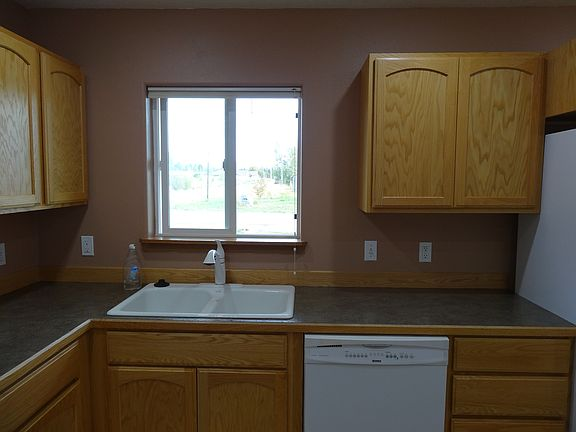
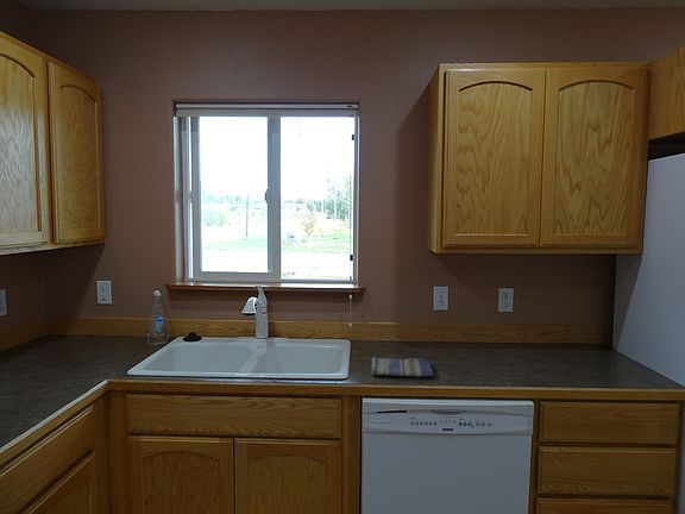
+ dish towel [371,356,435,378]
